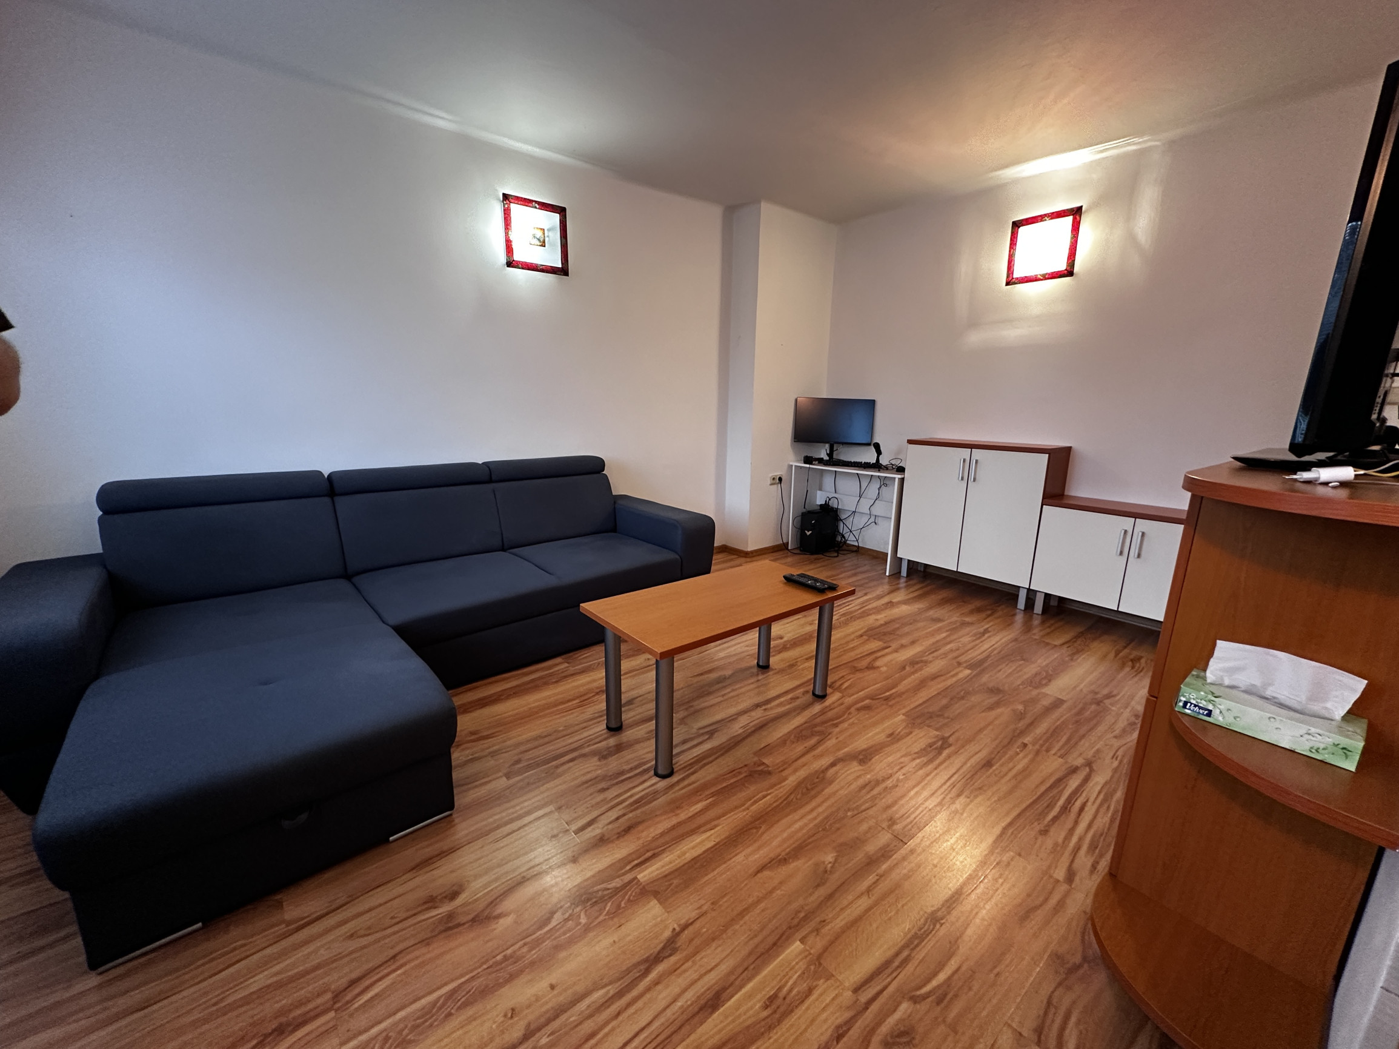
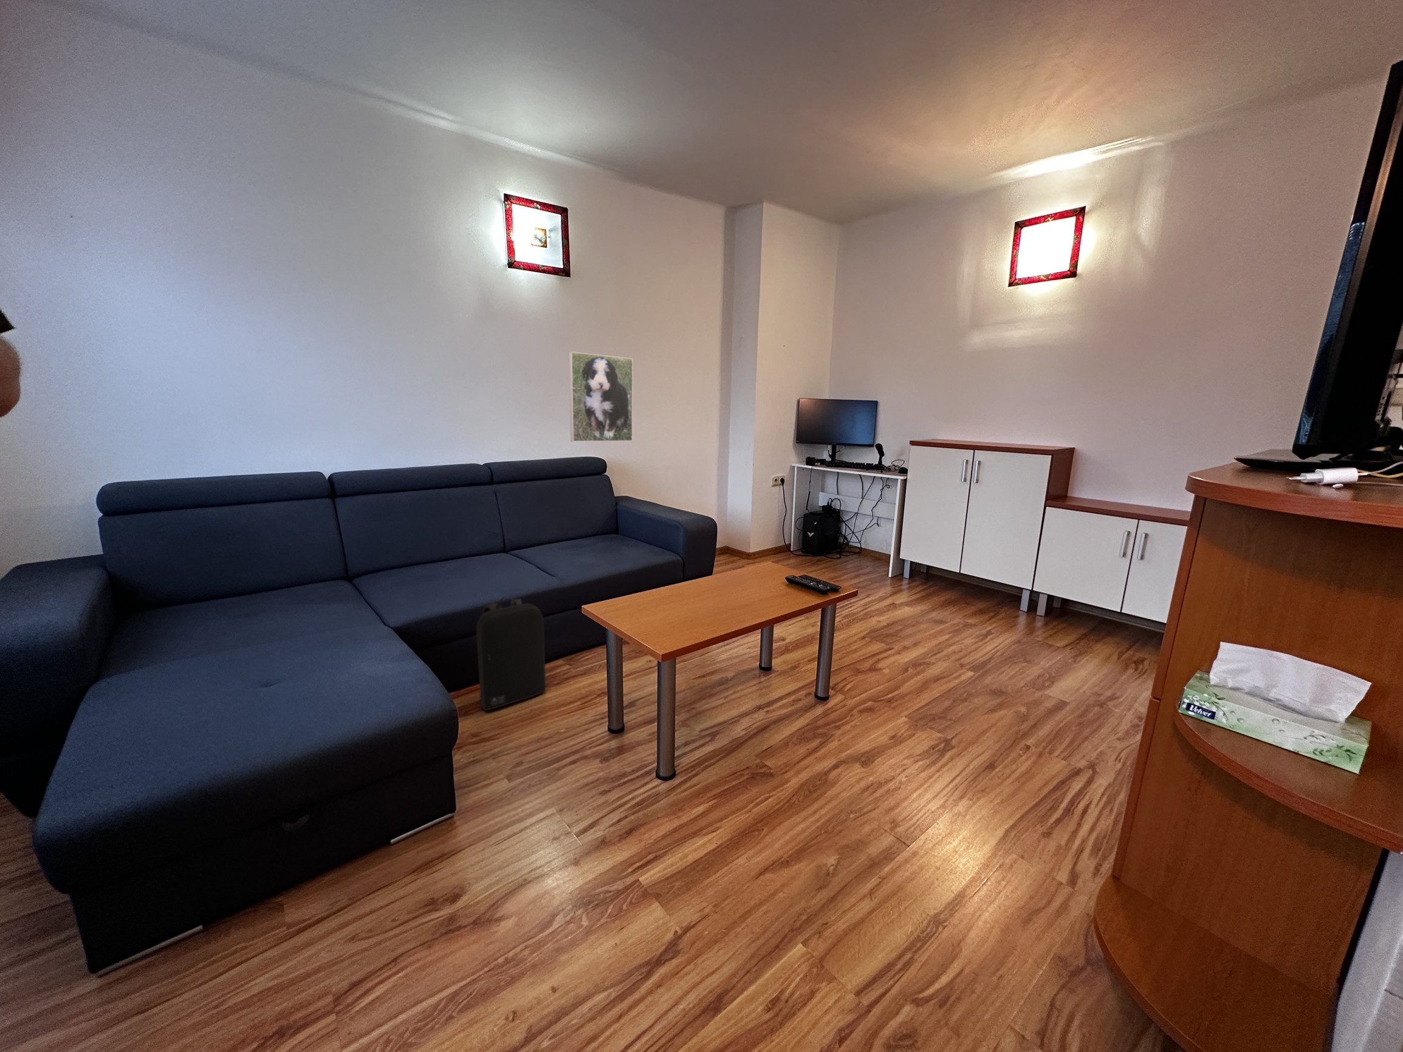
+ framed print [568,351,634,442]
+ backpack [475,596,546,712]
